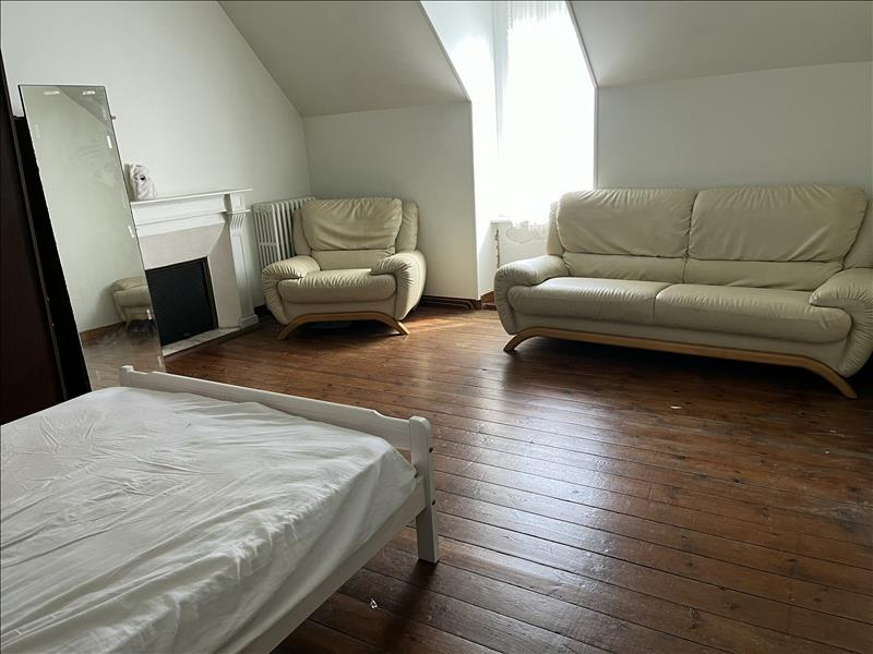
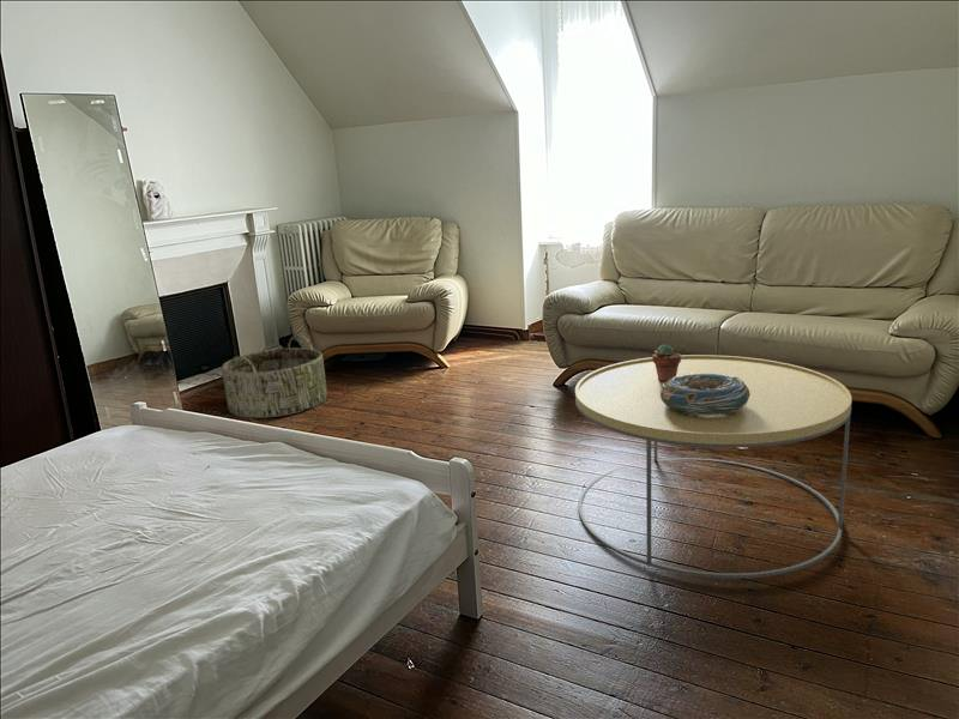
+ potted succulent [651,343,682,382]
+ decorative bowl [661,373,750,416]
+ coffee table [574,354,854,580]
+ basket [221,334,328,419]
